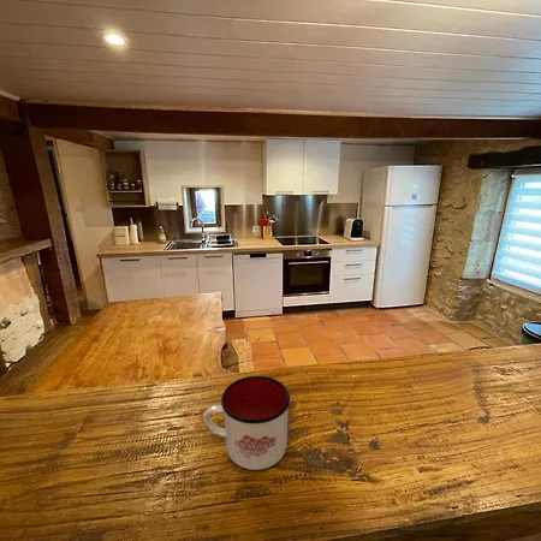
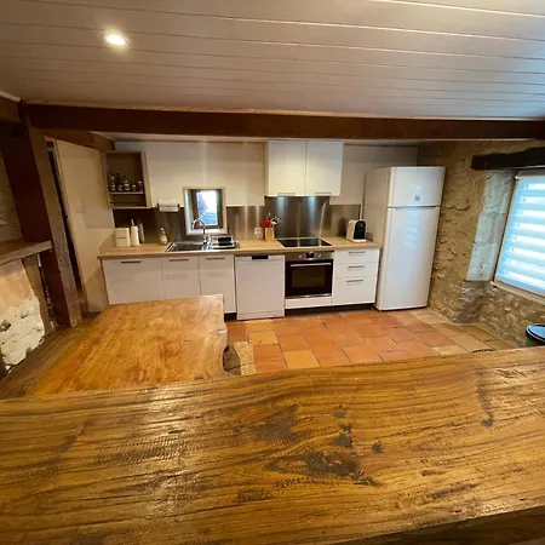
- mug [203,375,292,471]
